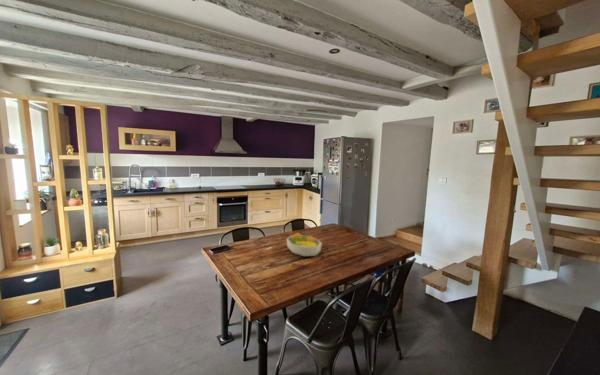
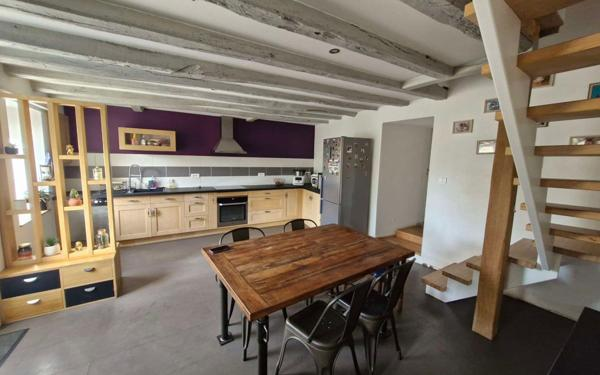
- fruit bowl [286,232,323,257]
